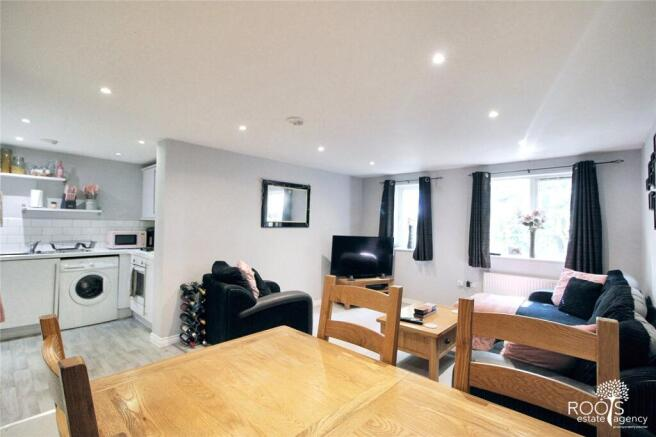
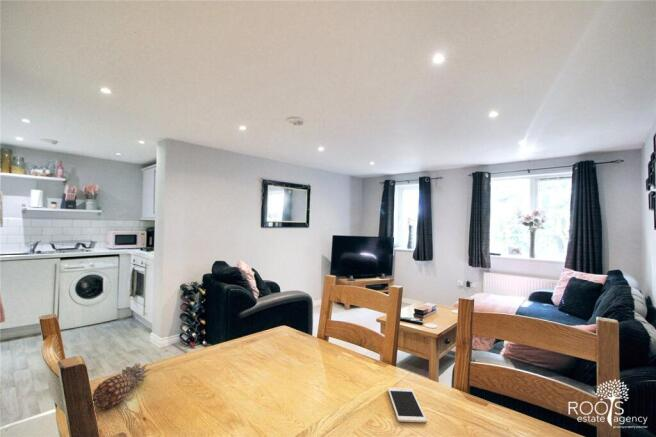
+ cell phone [387,386,428,423]
+ fruit [92,363,152,410]
